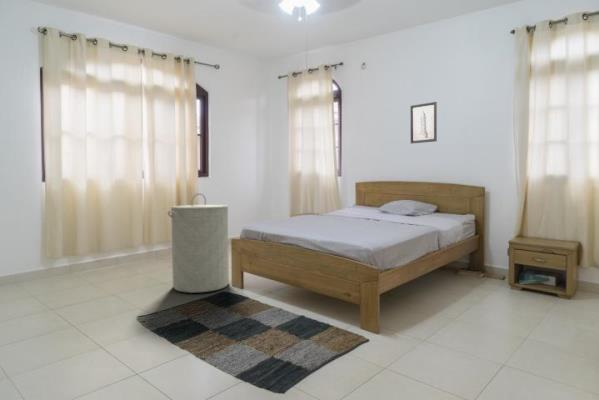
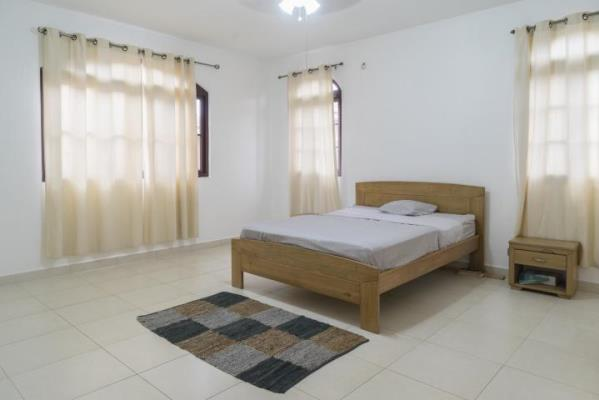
- laundry hamper [167,192,230,294]
- wall art [409,101,438,145]
